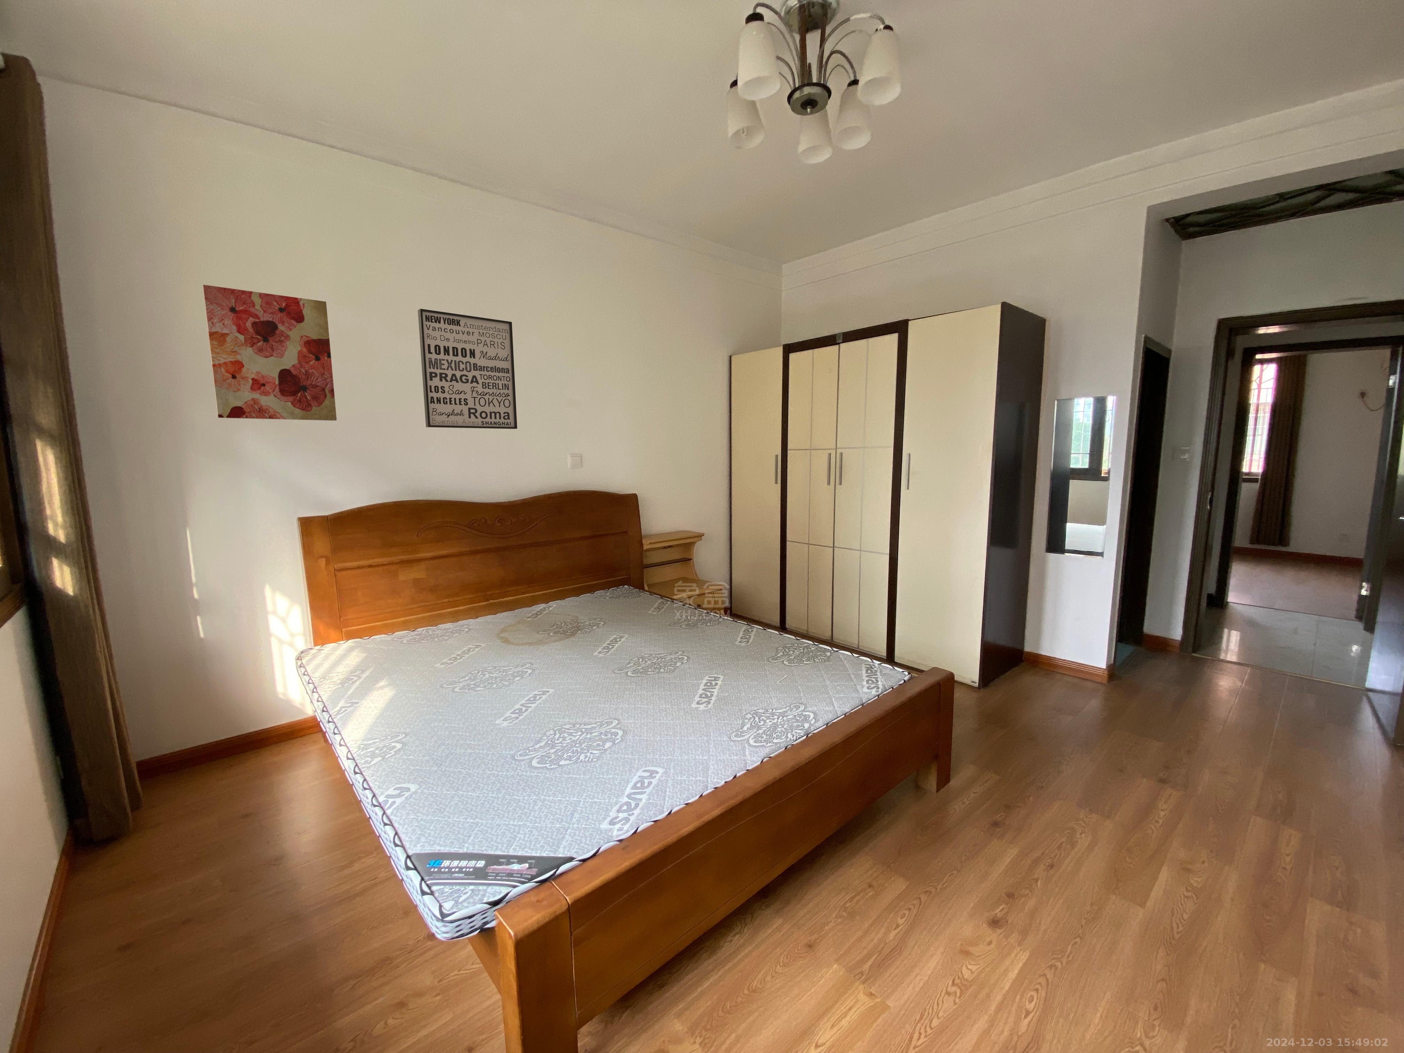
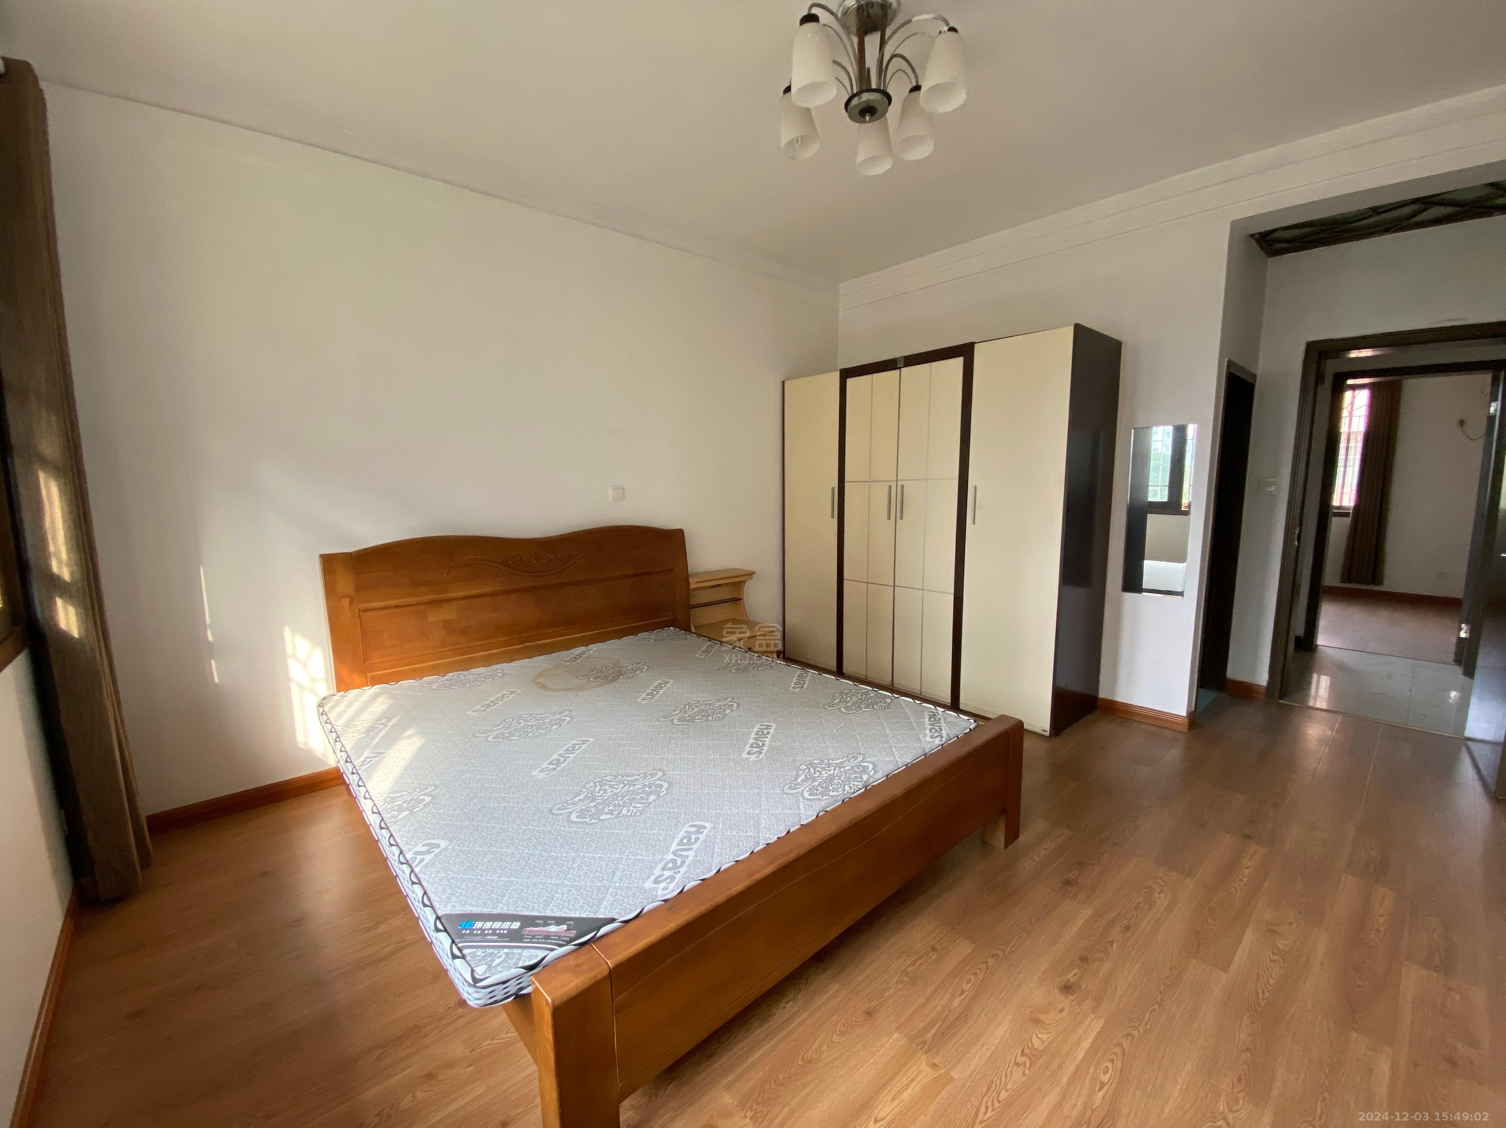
- wall art [418,309,517,429]
- wall art [202,284,337,421]
